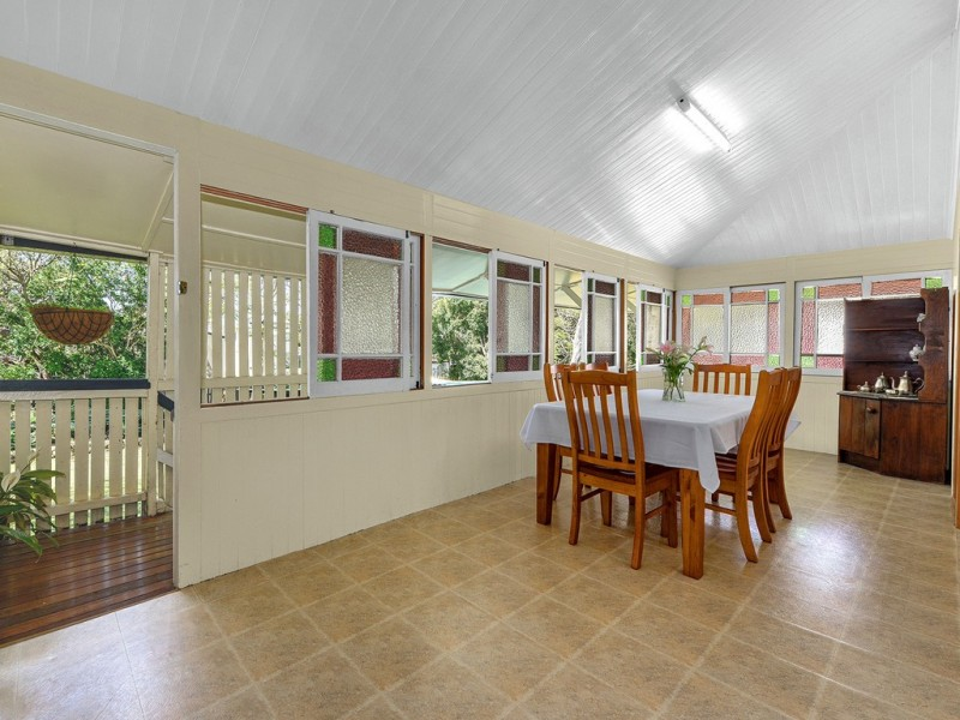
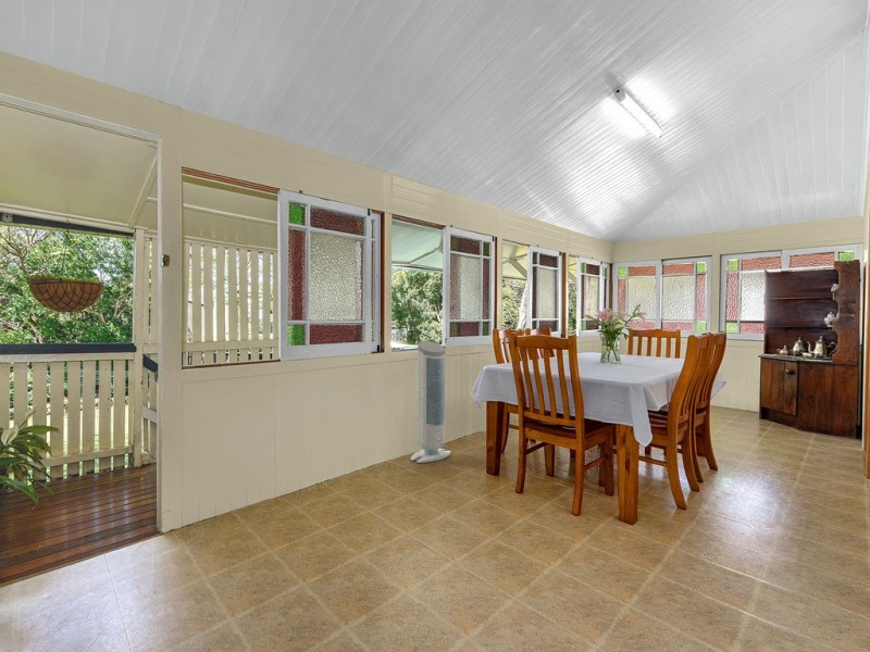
+ air purifier [409,340,452,464]
